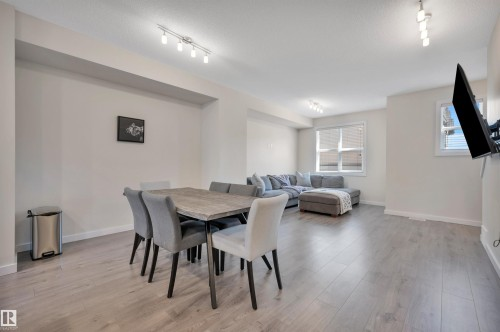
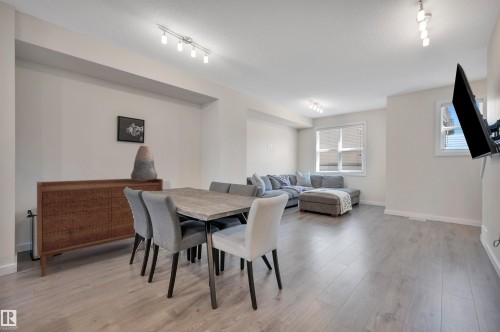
+ decorative urn [130,145,158,180]
+ sideboard [36,177,164,277]
